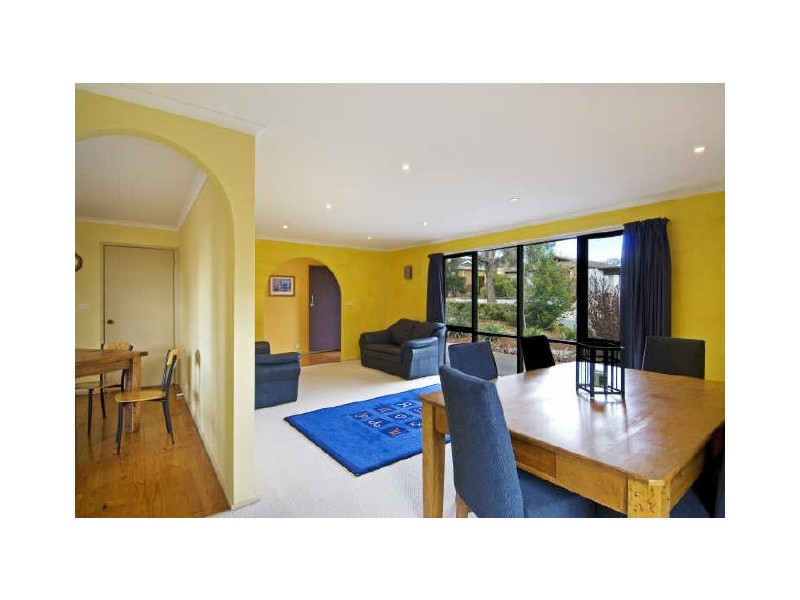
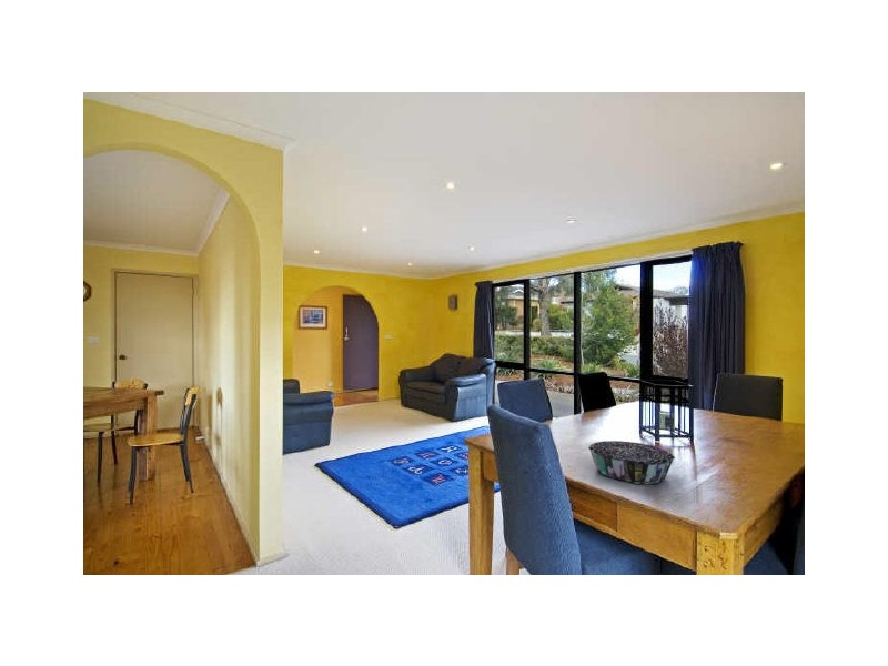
+ decorative bowl [587,440,676,485]
